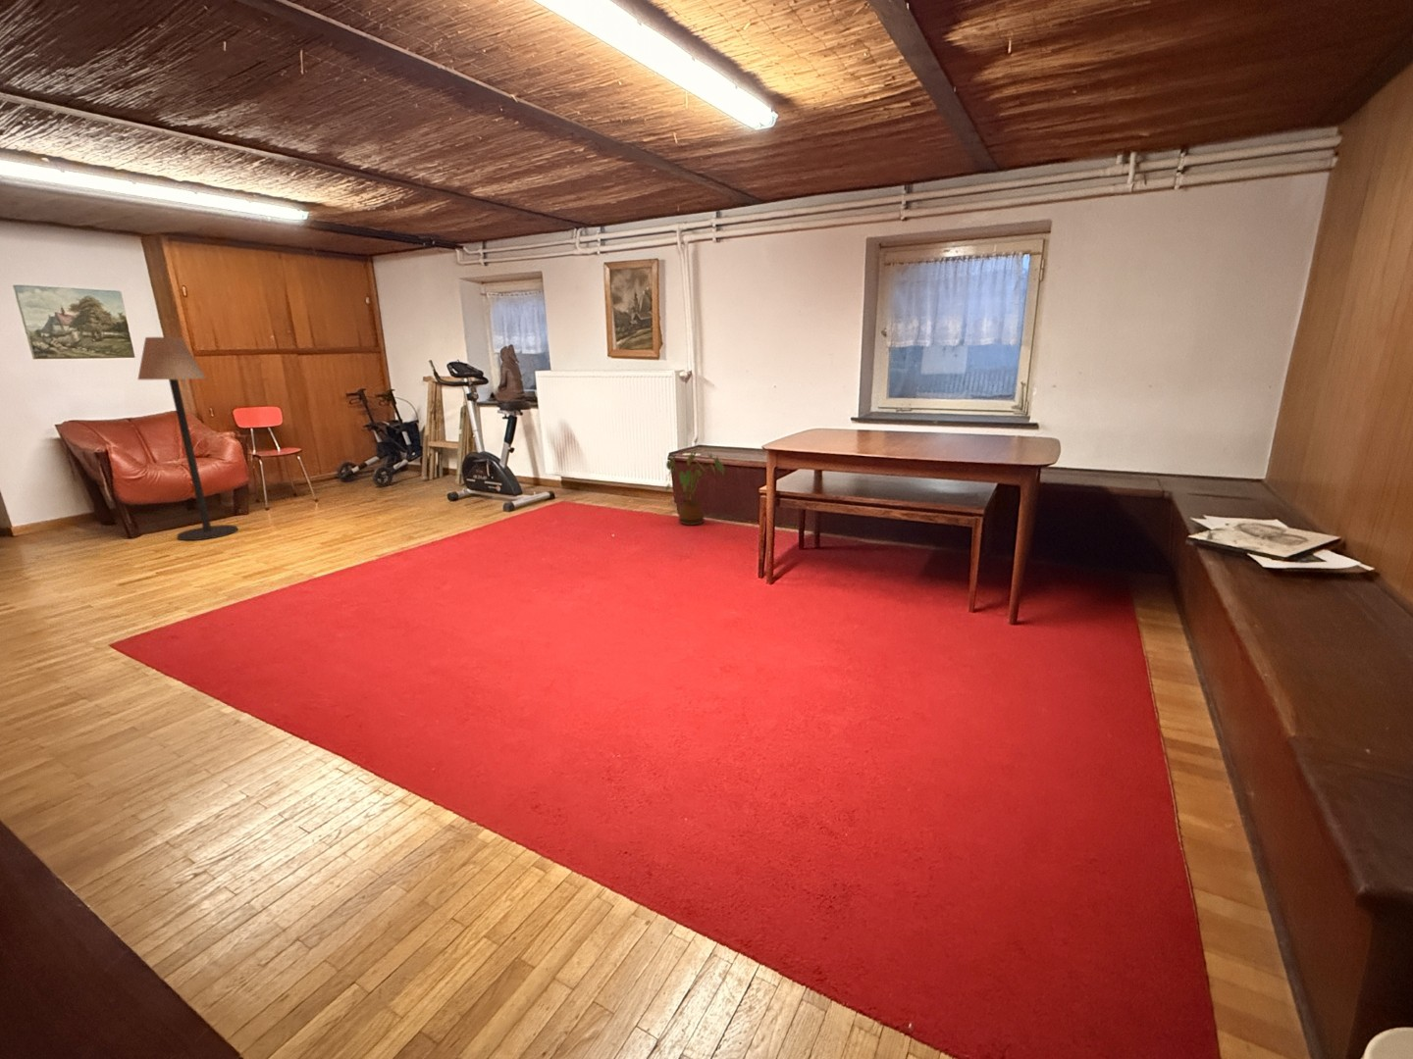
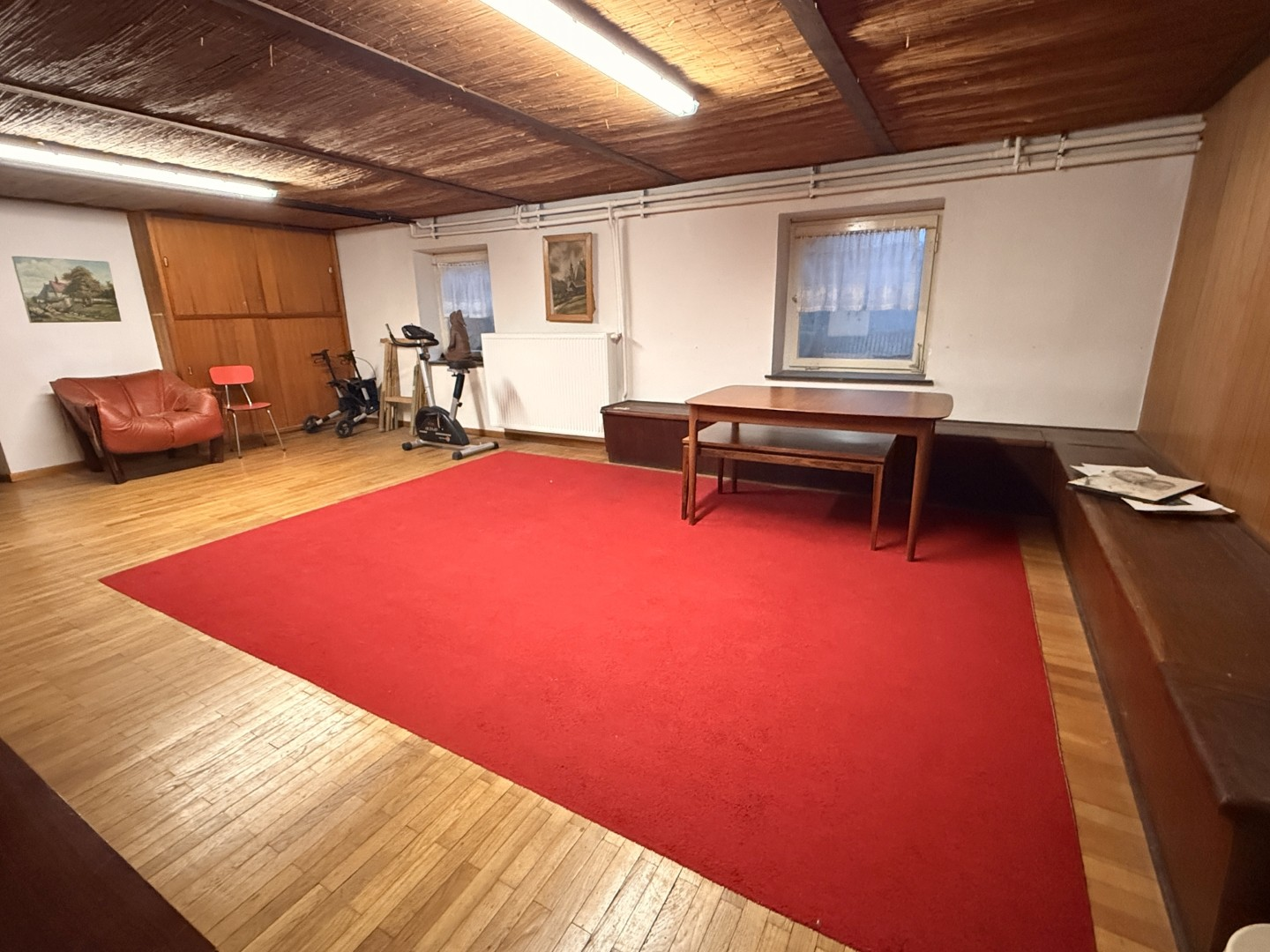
- floor lamp [137,336,238,542]
- house plant [663,451,725,526]
